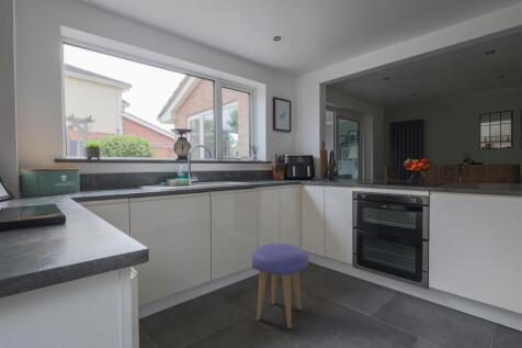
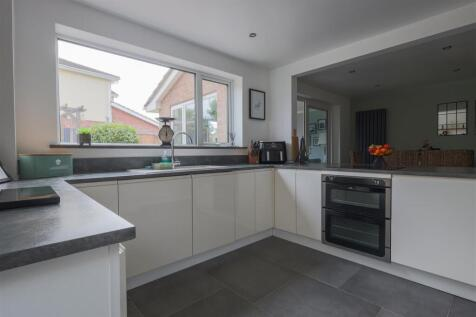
- stool [251,243,309,329]
